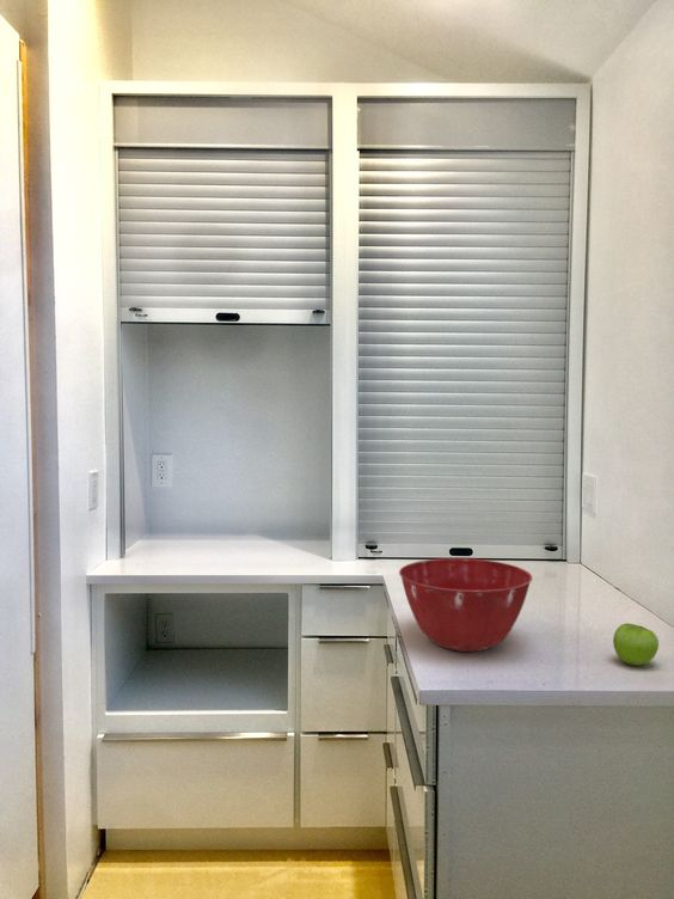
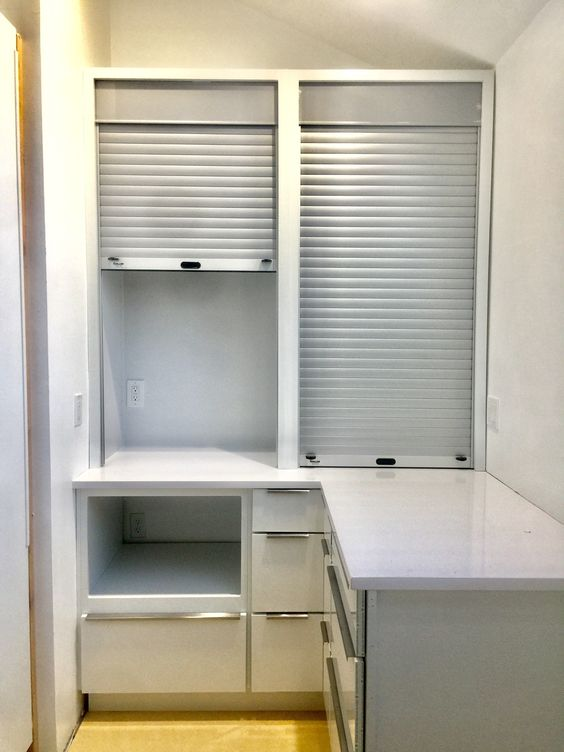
- mixing bowl [398,557,533,653]
- fruit [612,622,660,667]
